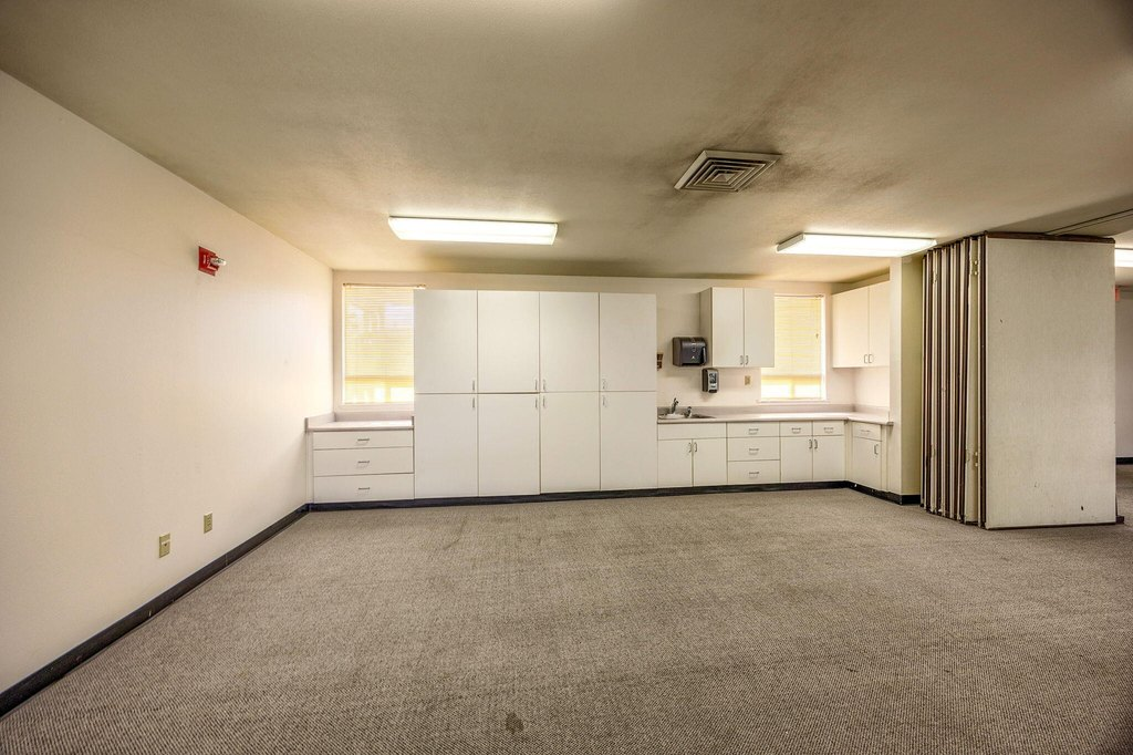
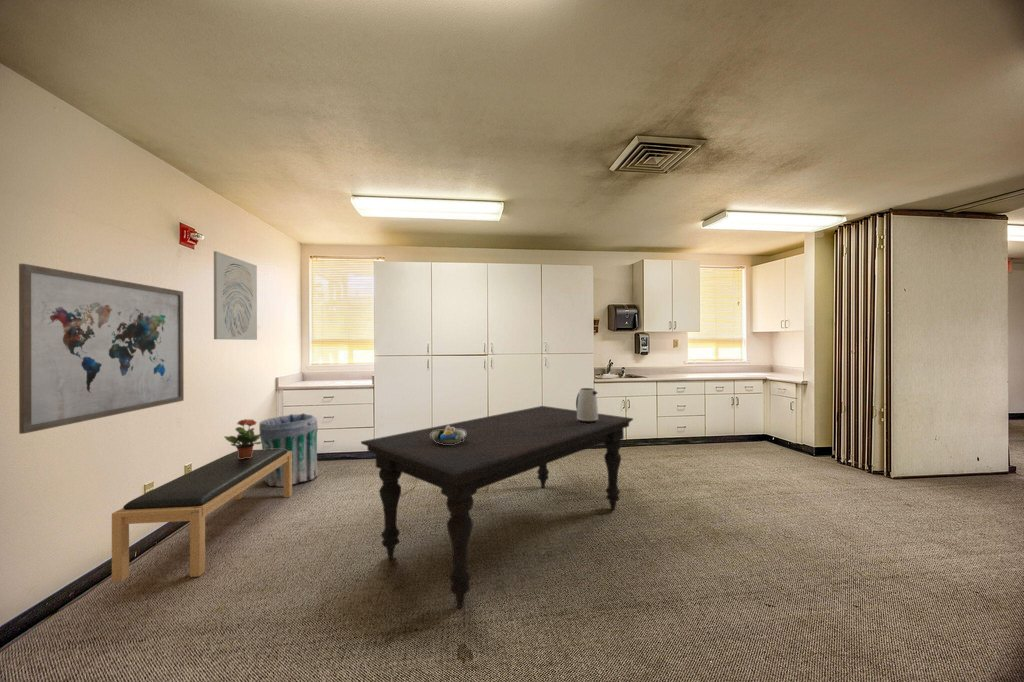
+ wall art [18,263,185,435]
+ potted plant [223,418,263,459]
+ trash can [258,412,319,488]
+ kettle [575,387,599,424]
+ dining table [360,405,634,609]
+ decorative bowl [430,425,466,444]
+ bench [111,449,293,583]
+ wall art [213,250,258,341]
